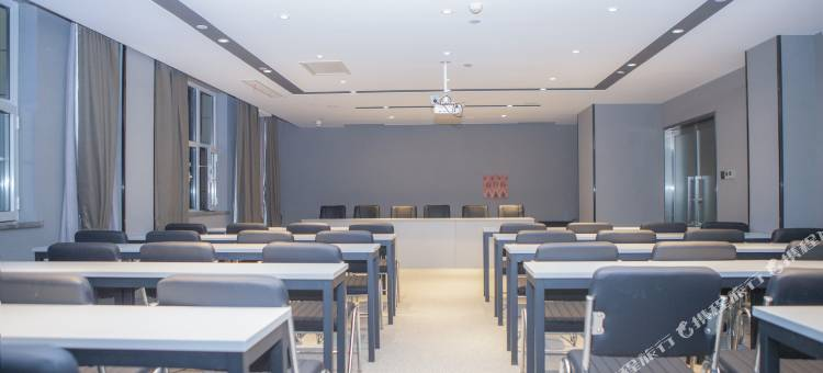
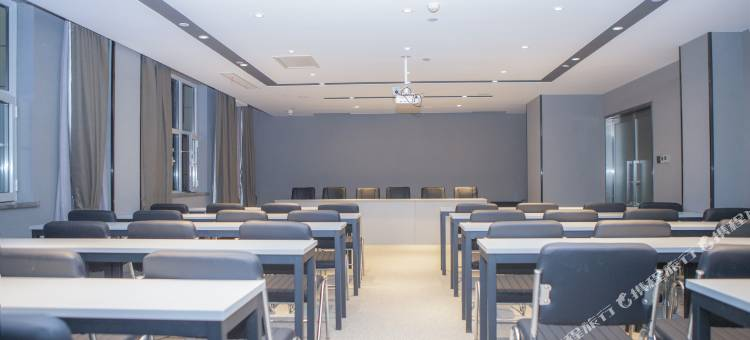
- wall art [482,173,509,201]
